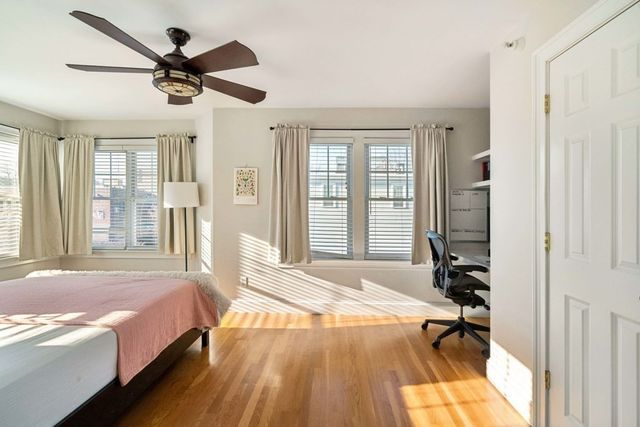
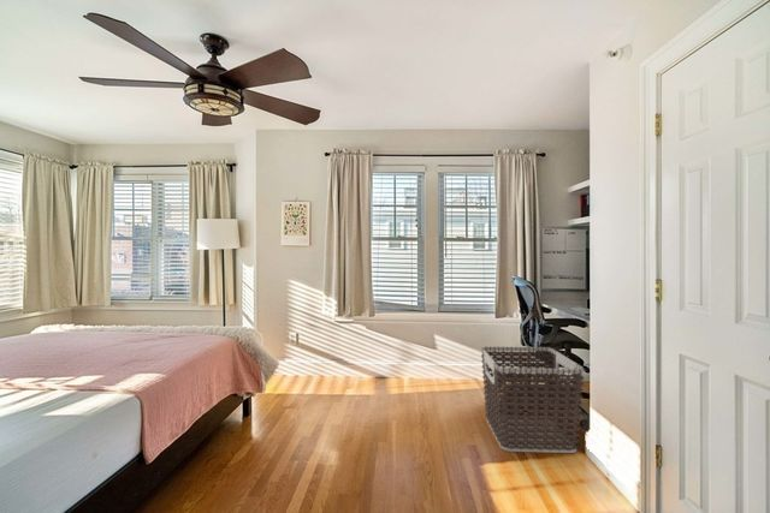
+ clothes hamper [480,345,585,454]
